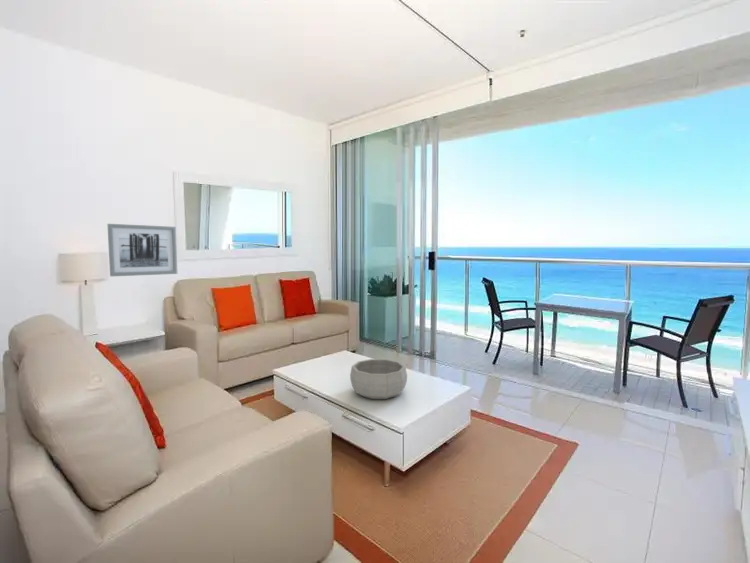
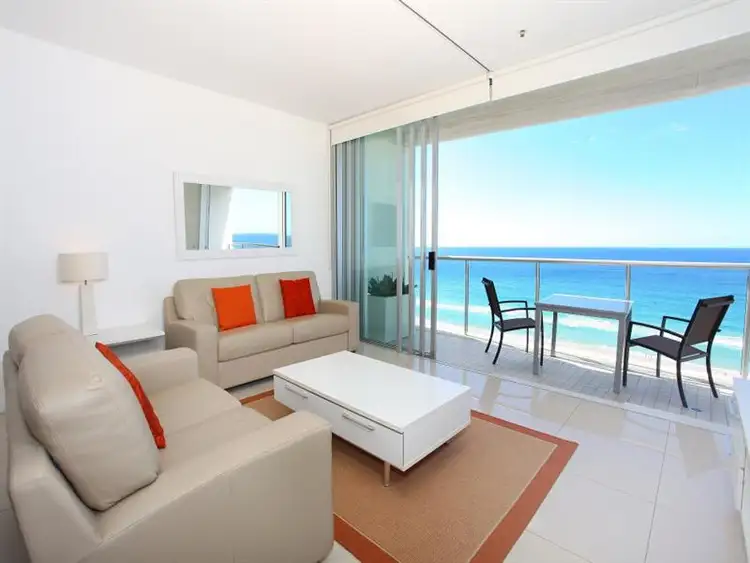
- wall art [107,223,178,277]
- decorative bowl [349,358,408,400]
